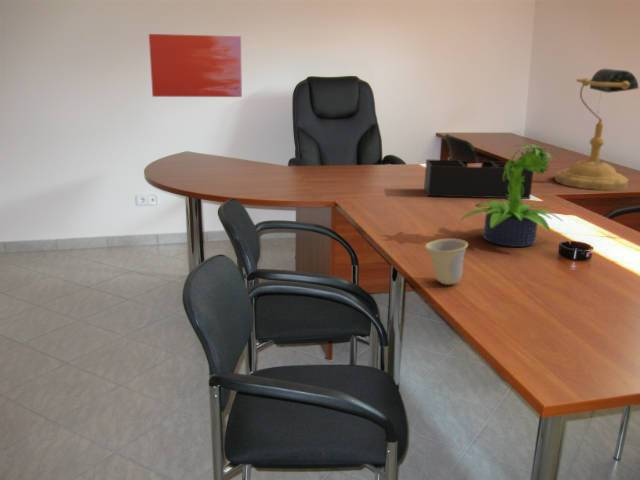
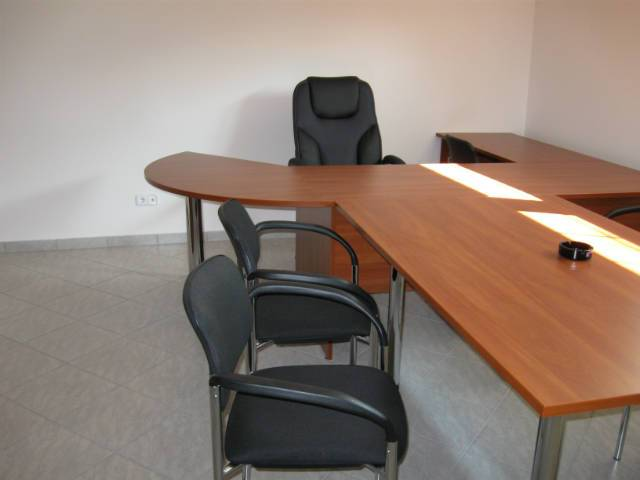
- wall art [148,33,243,98]
- desk lamp [554,68,639,191]
- cup [424,237,469,286]
- potted plant [459,143,563,248]
- desk organizer [423,158,534,200]
